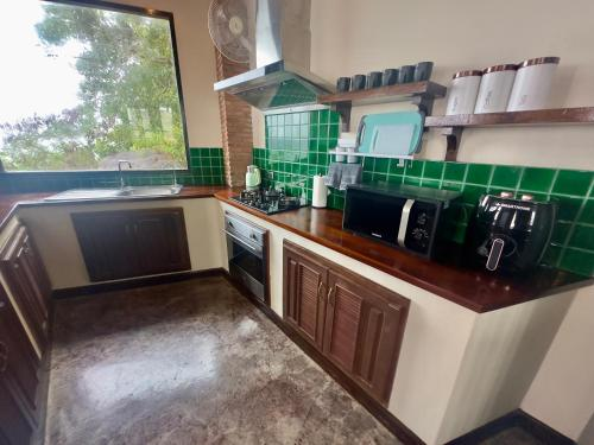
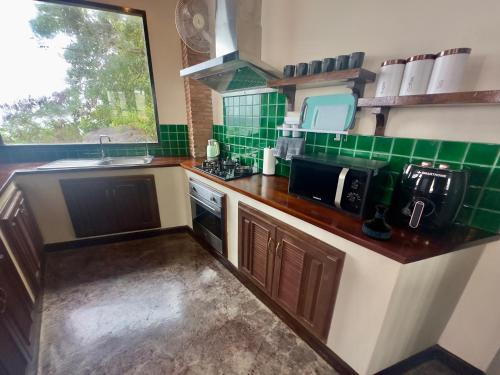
+ tequila bottle [361,204,393,241]
